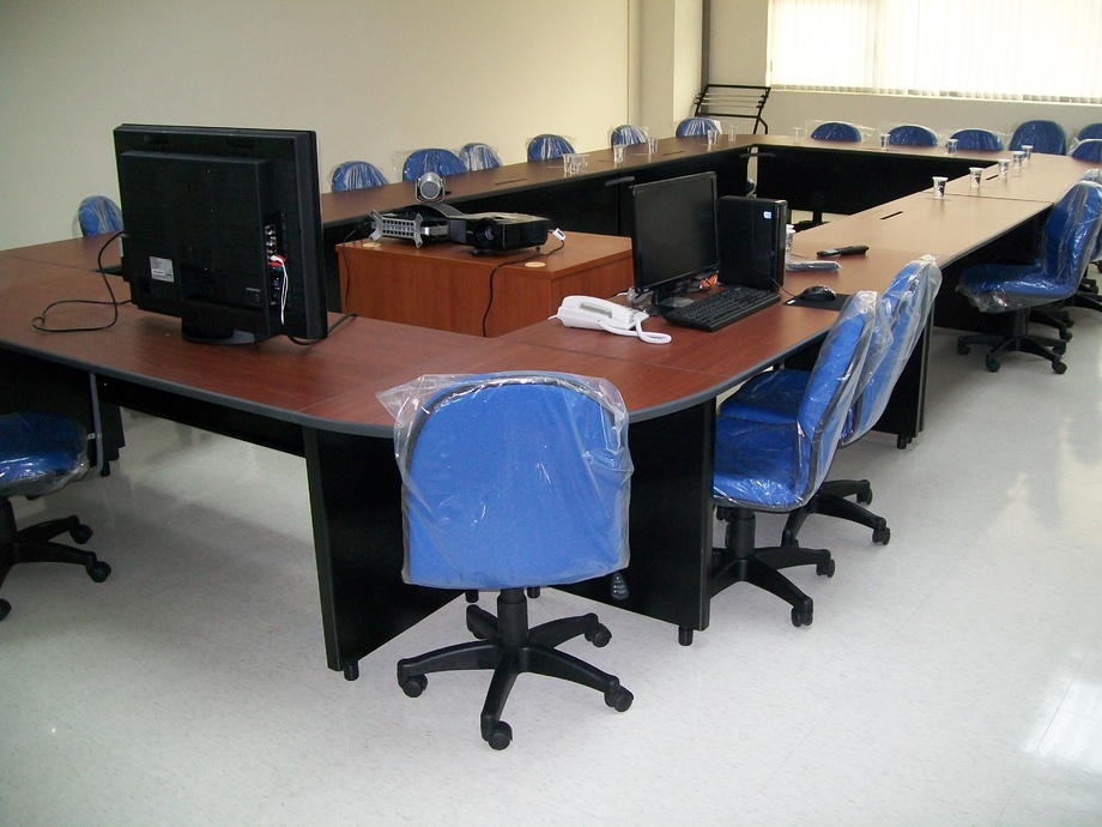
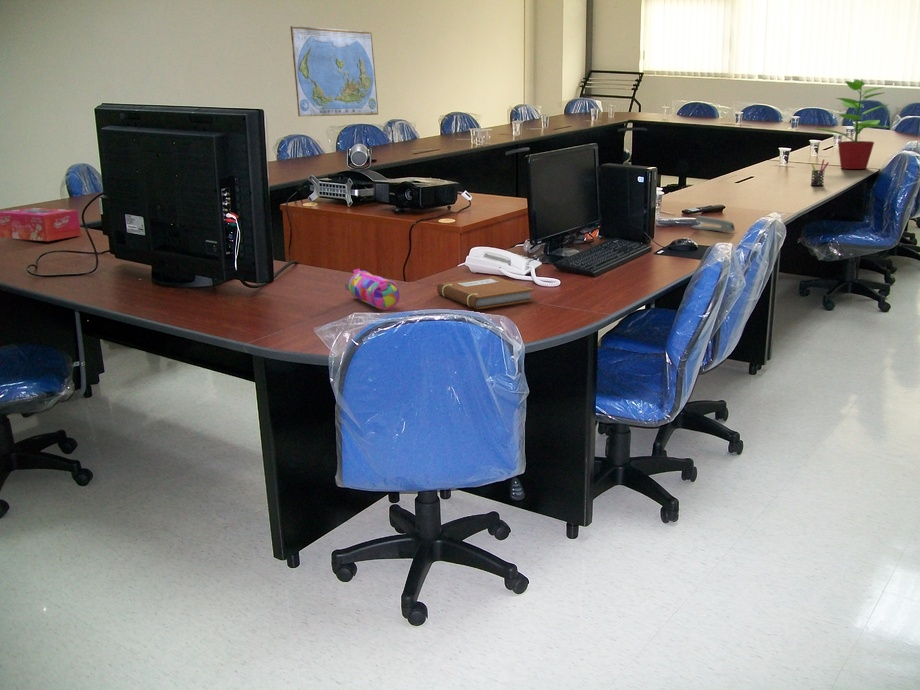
+ stapler [690,215,736,233]
+ notebook [436,275,535,310]
+ world map [289,25,379,117]
+ pen holder [810,159,830,187]
+ potted plant [815,79,890,170]
+ tissue box [0,207,82,242]
+ pencil case [344,268,401,311]
